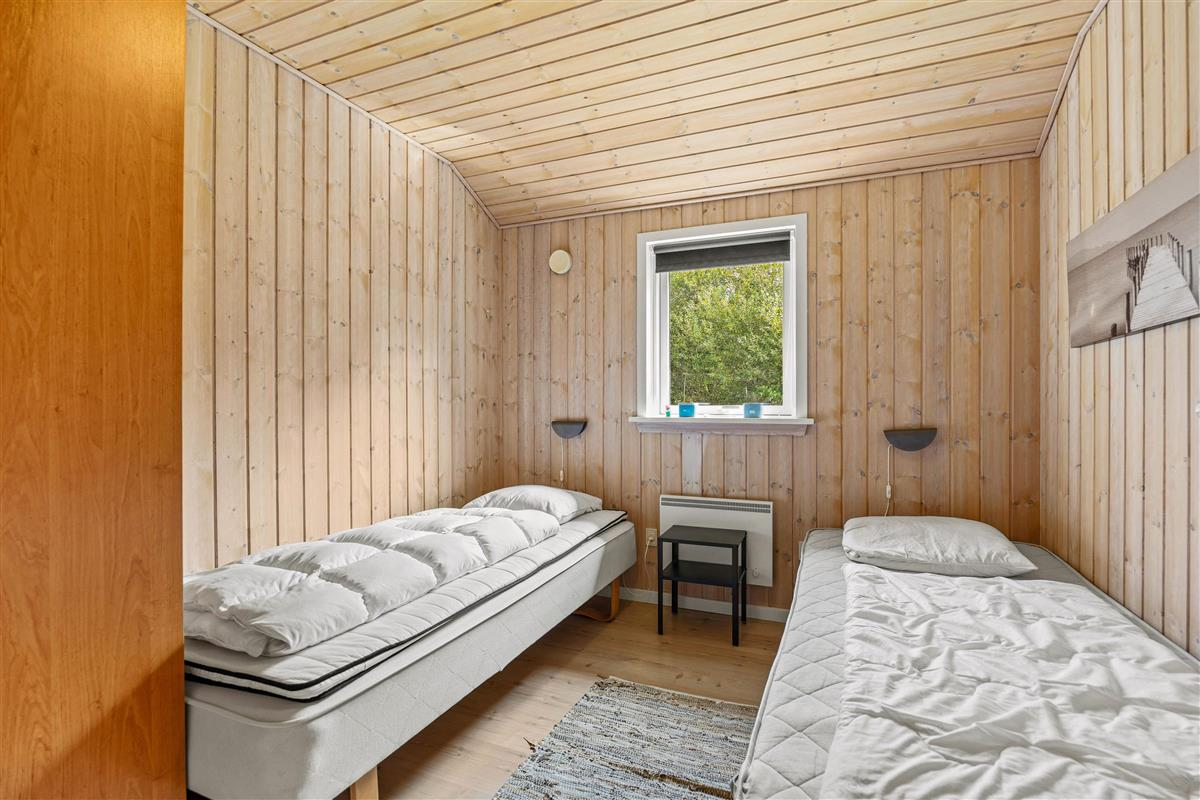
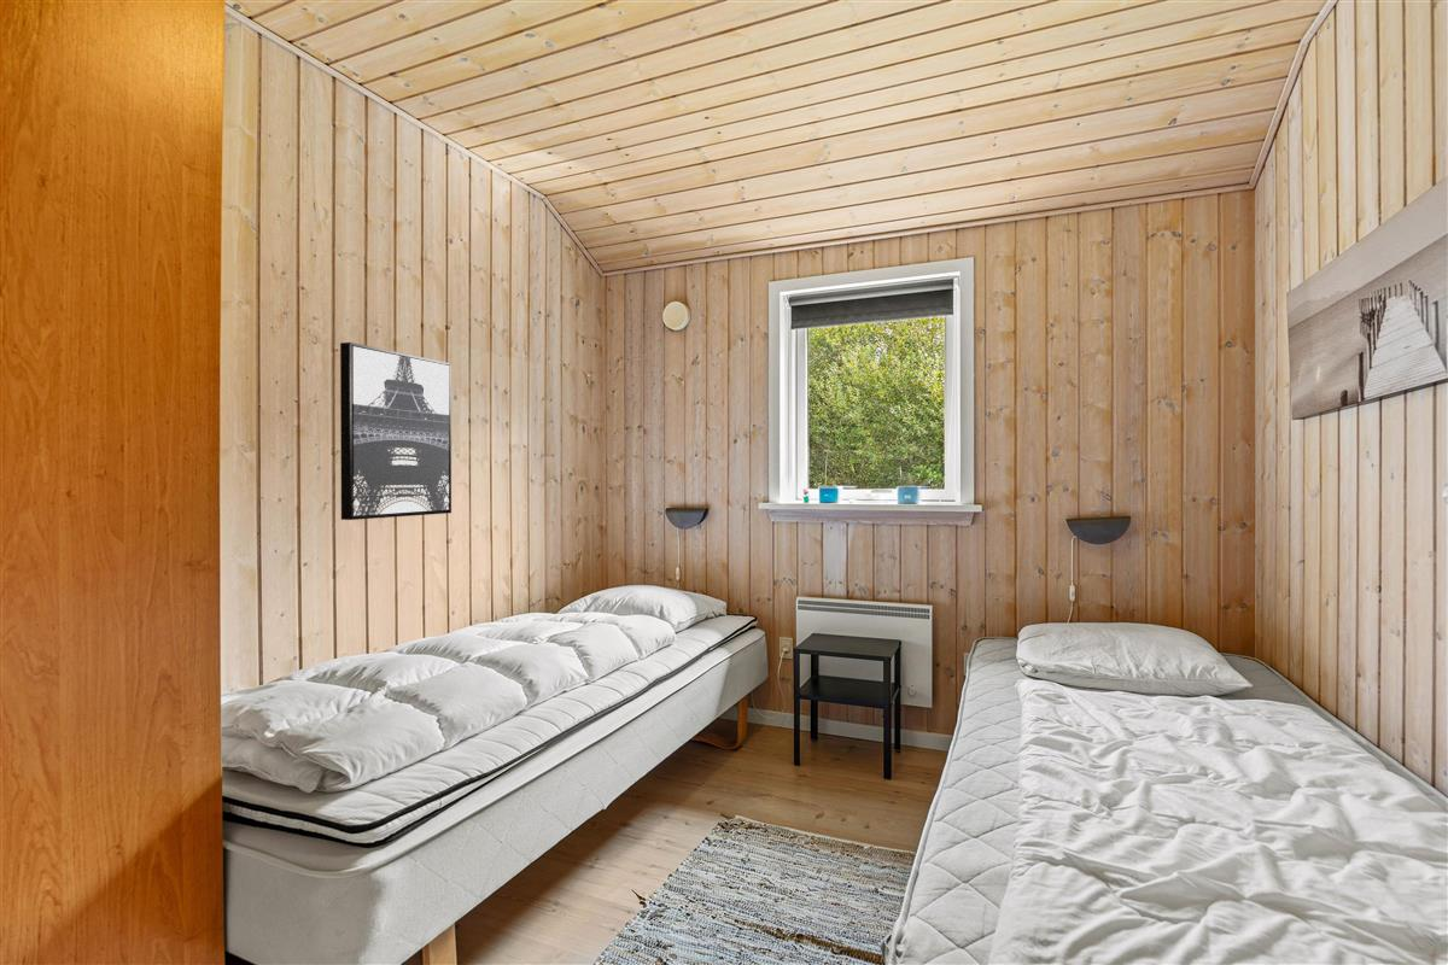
+ wall art [339,341,453,521]
